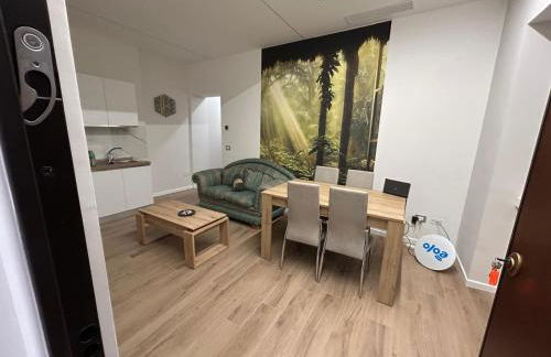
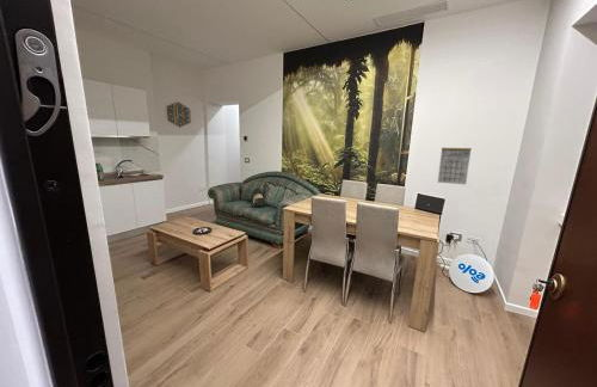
+ calendar [437,143,473,185]
